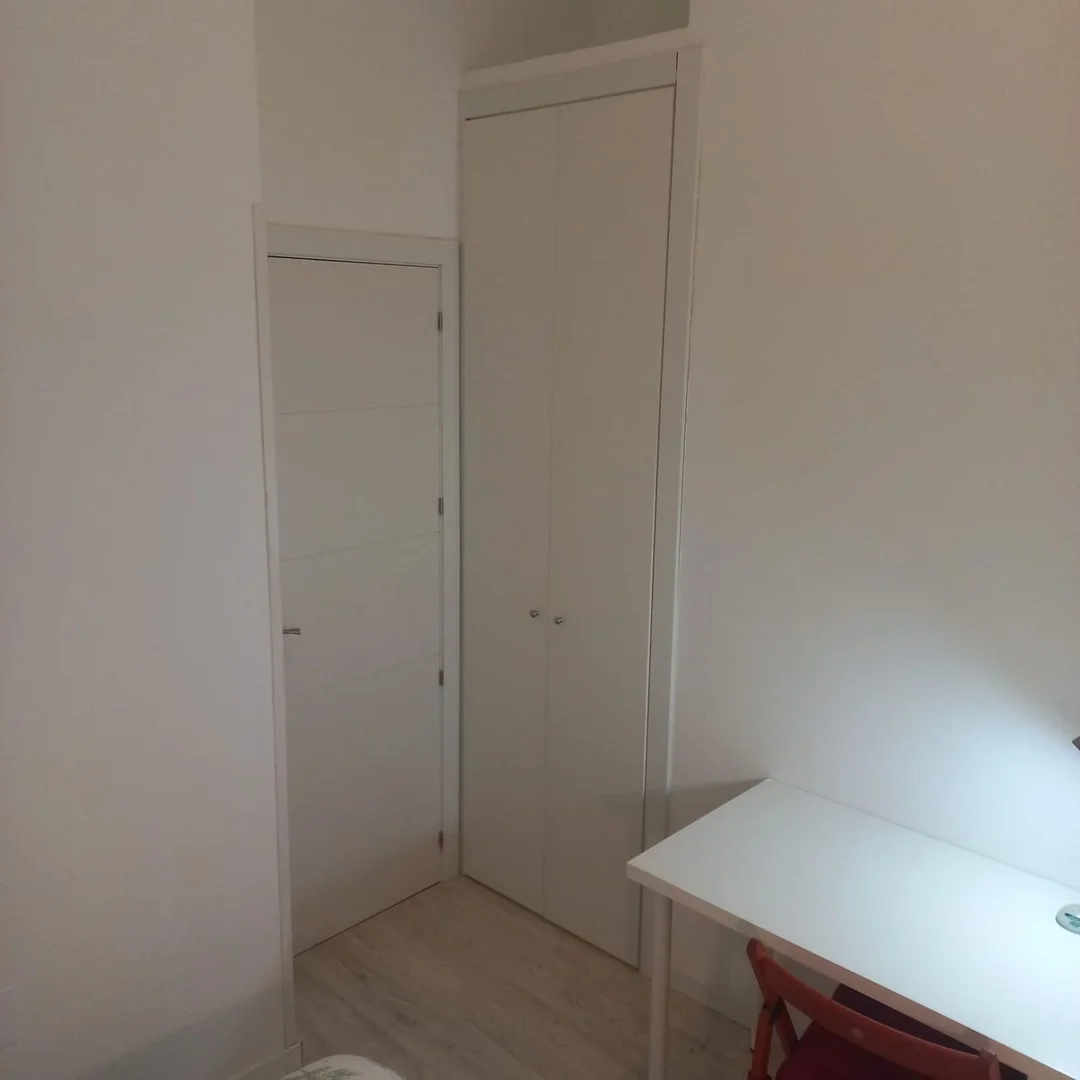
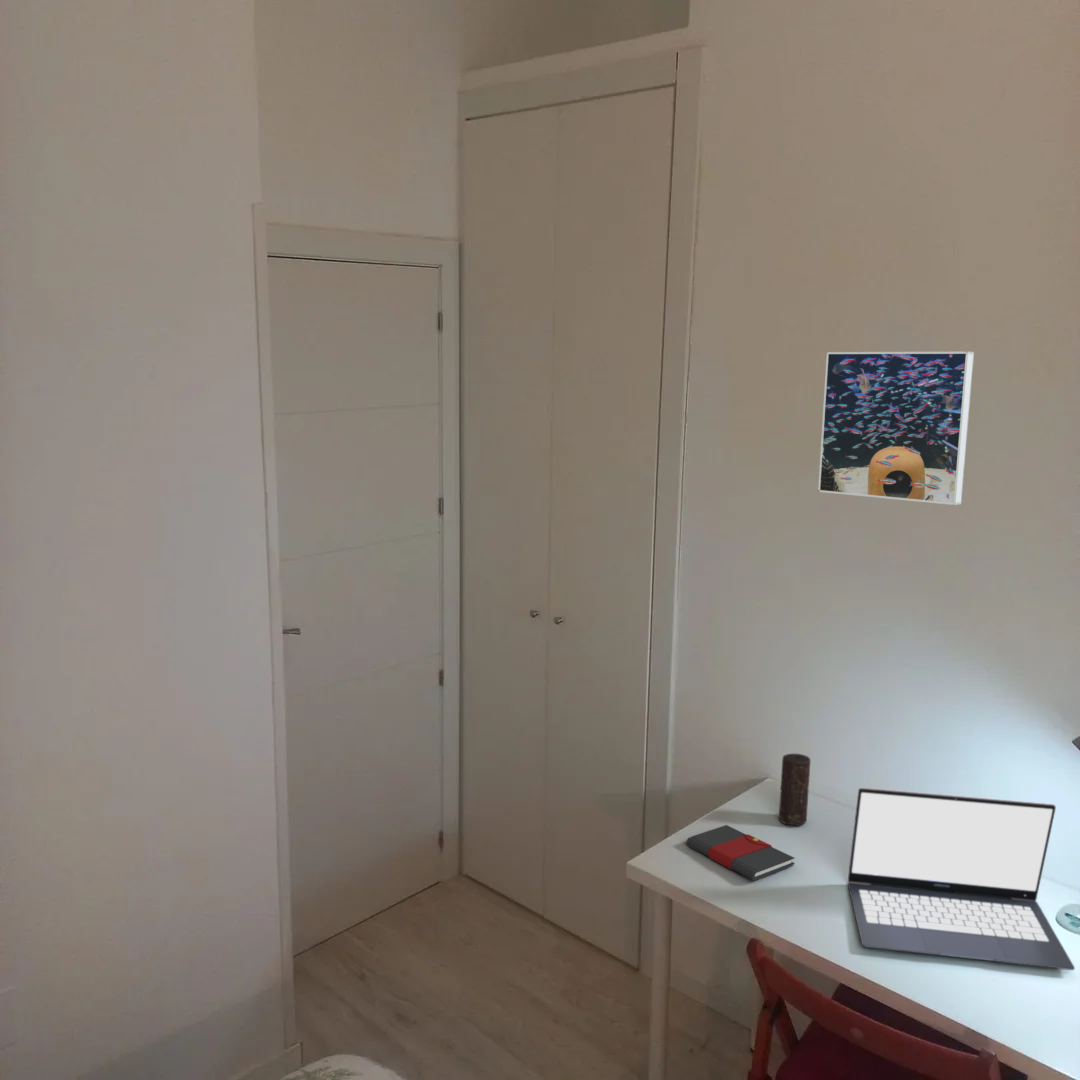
+ candle [778,753,811,826]
+ laptop [846,787,1076,971]
+ book [686,824,796,882]
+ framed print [817,351,975,506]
